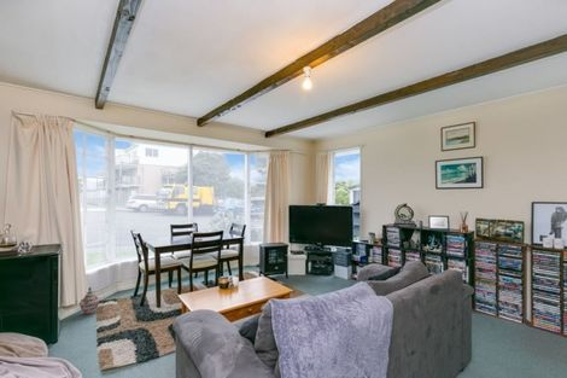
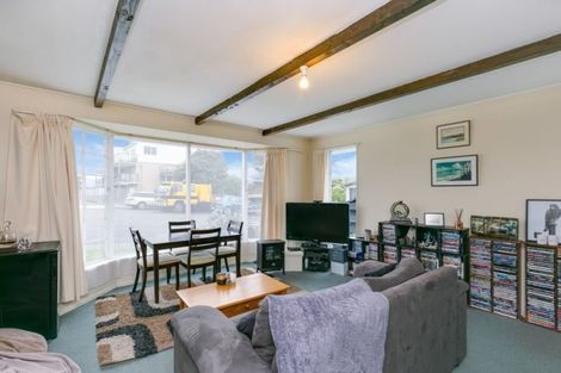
- woven basket [77,286,101,315]
